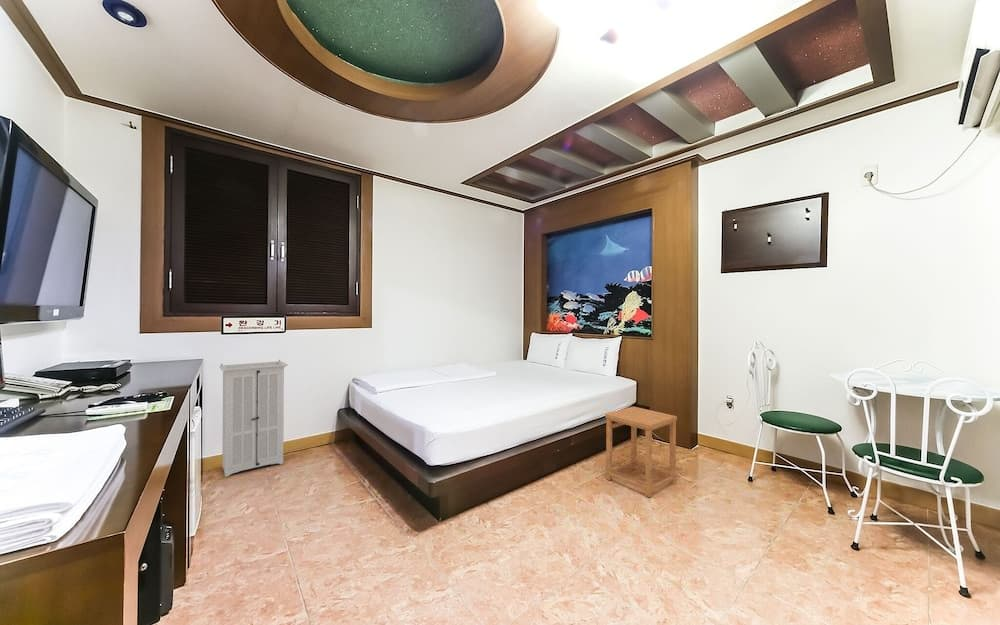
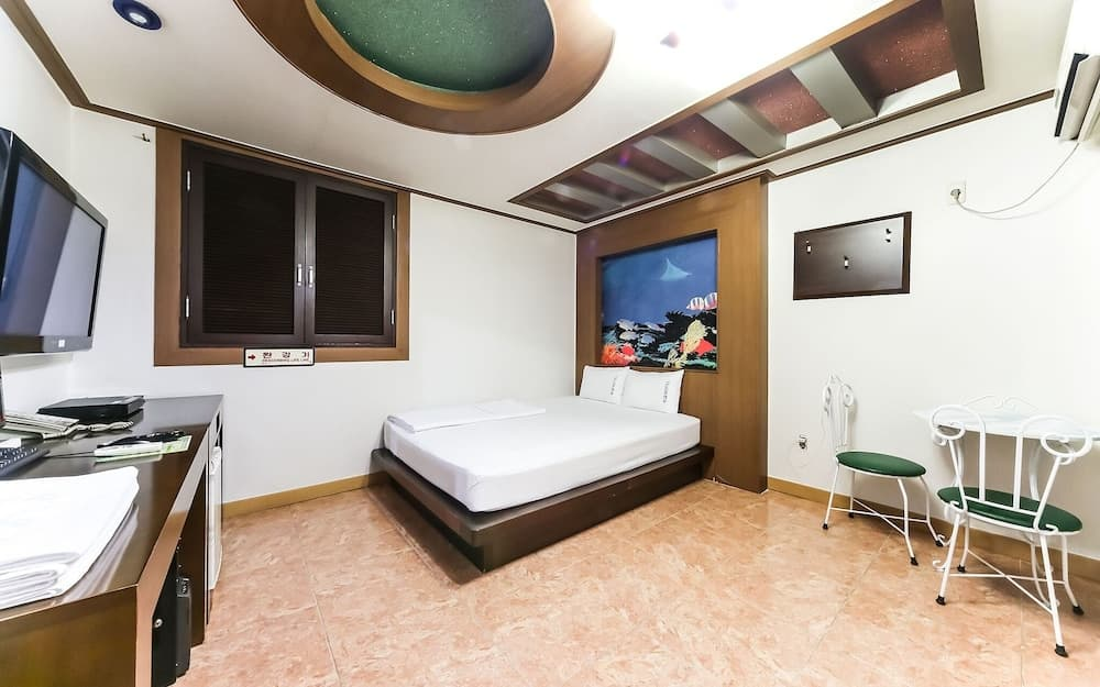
- side table [604,405,678,498]
- storage cabinet [218,359,289,478]
